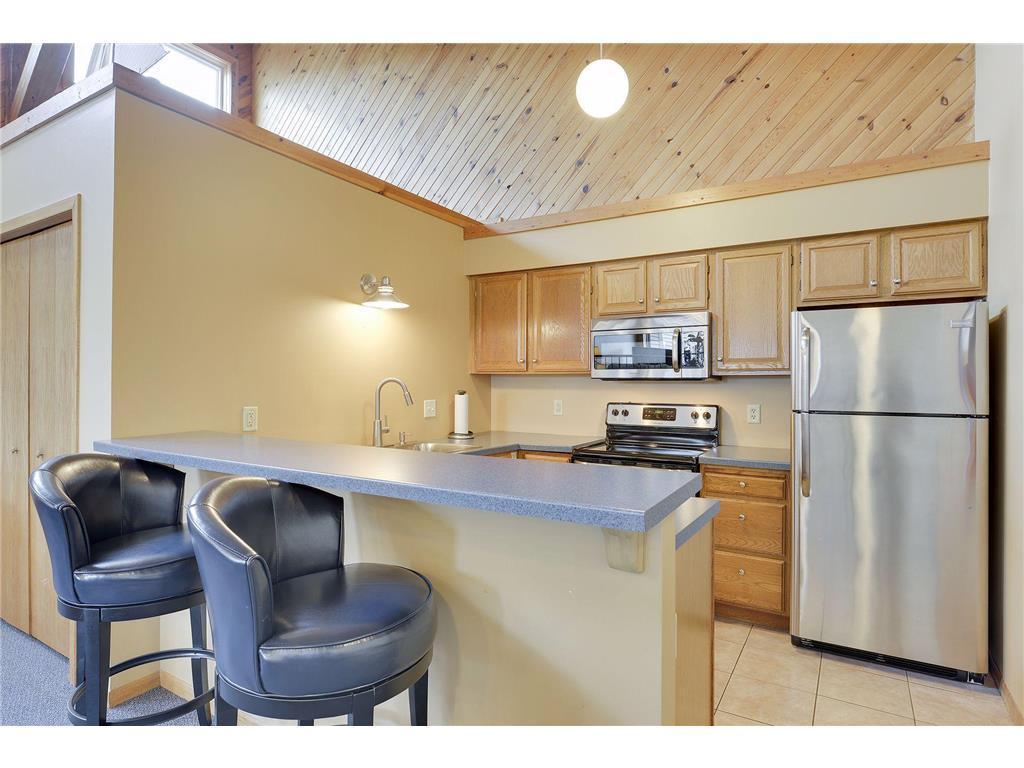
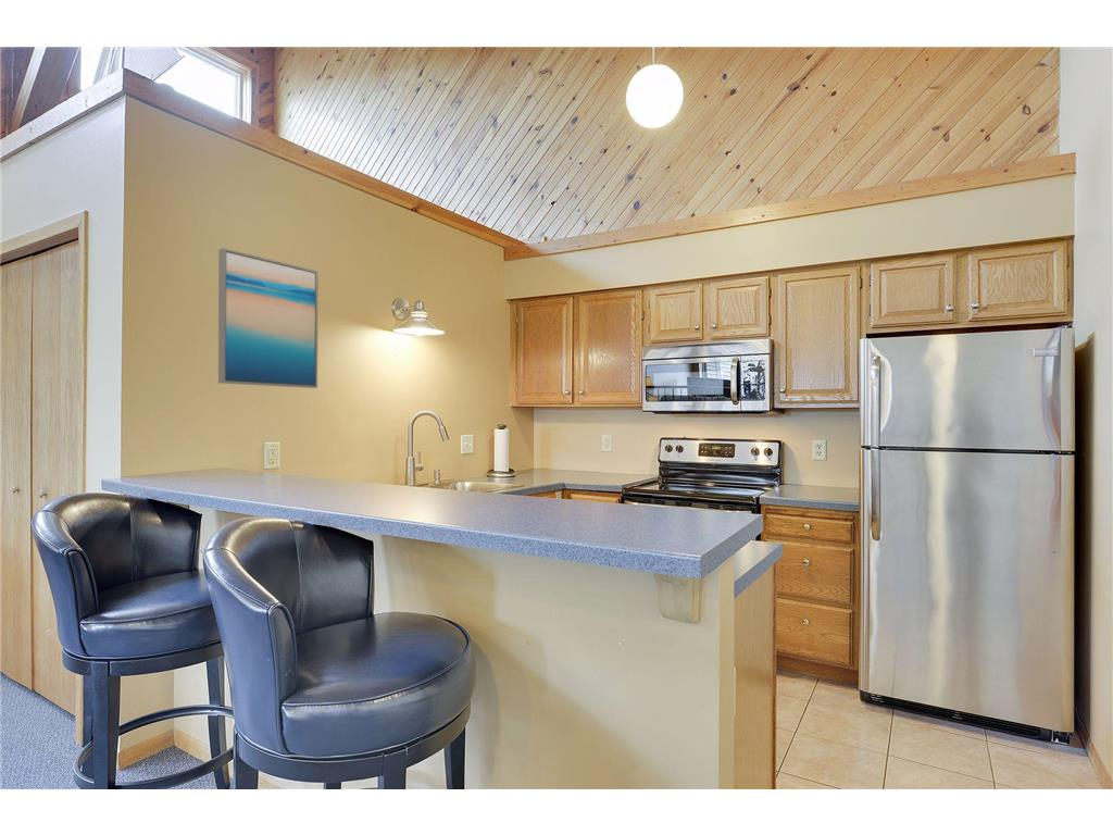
+ wall art [217,247,320,389]
